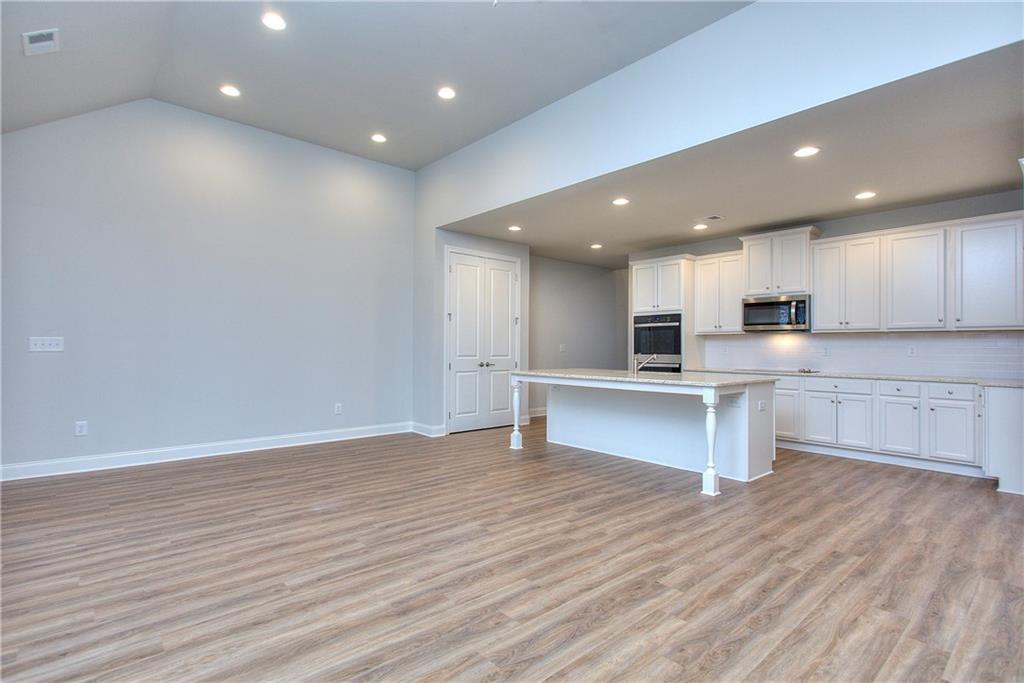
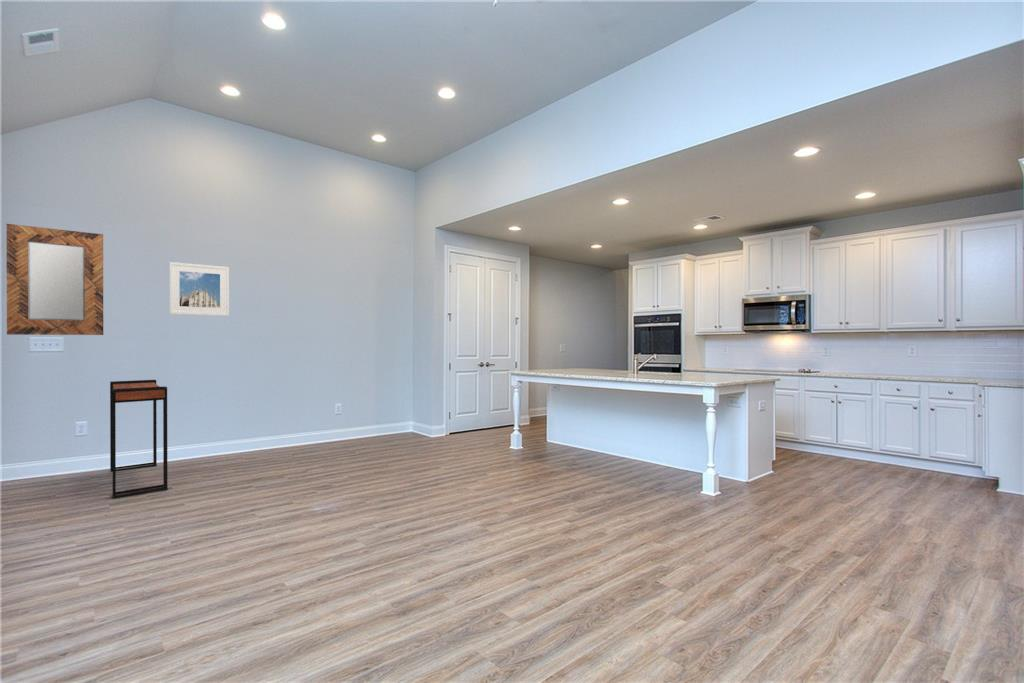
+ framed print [168,261,230,317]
+ home mirror [6,223,104,336]
+ console table [109,379,168,499]
